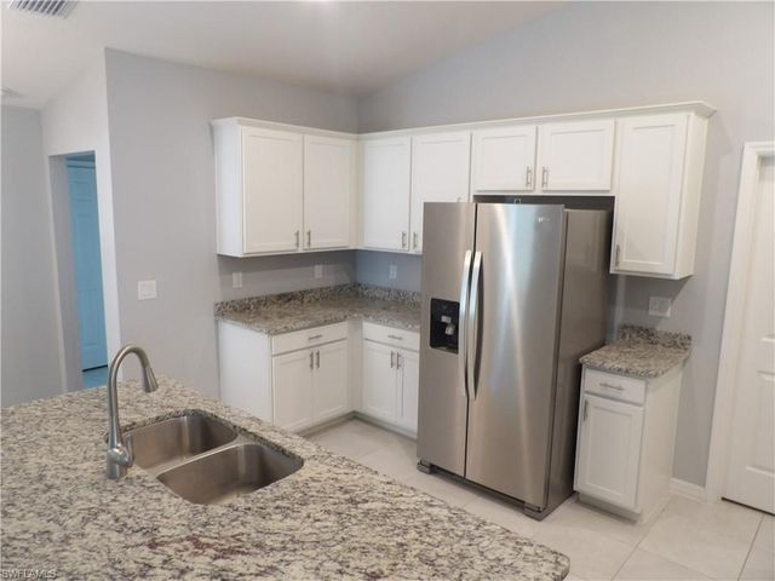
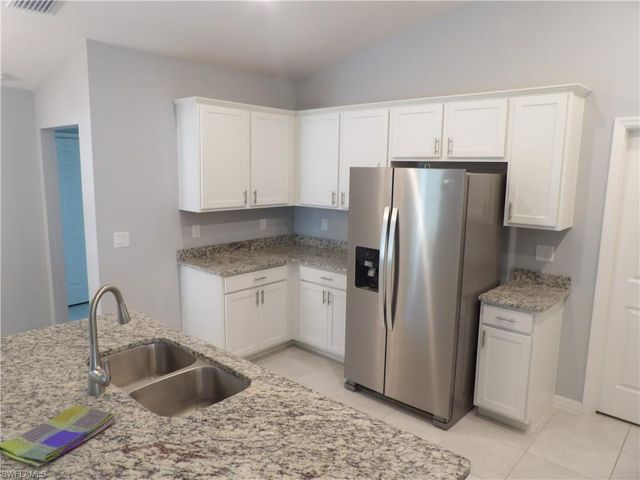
+ dish towel [0,404,116,468]
